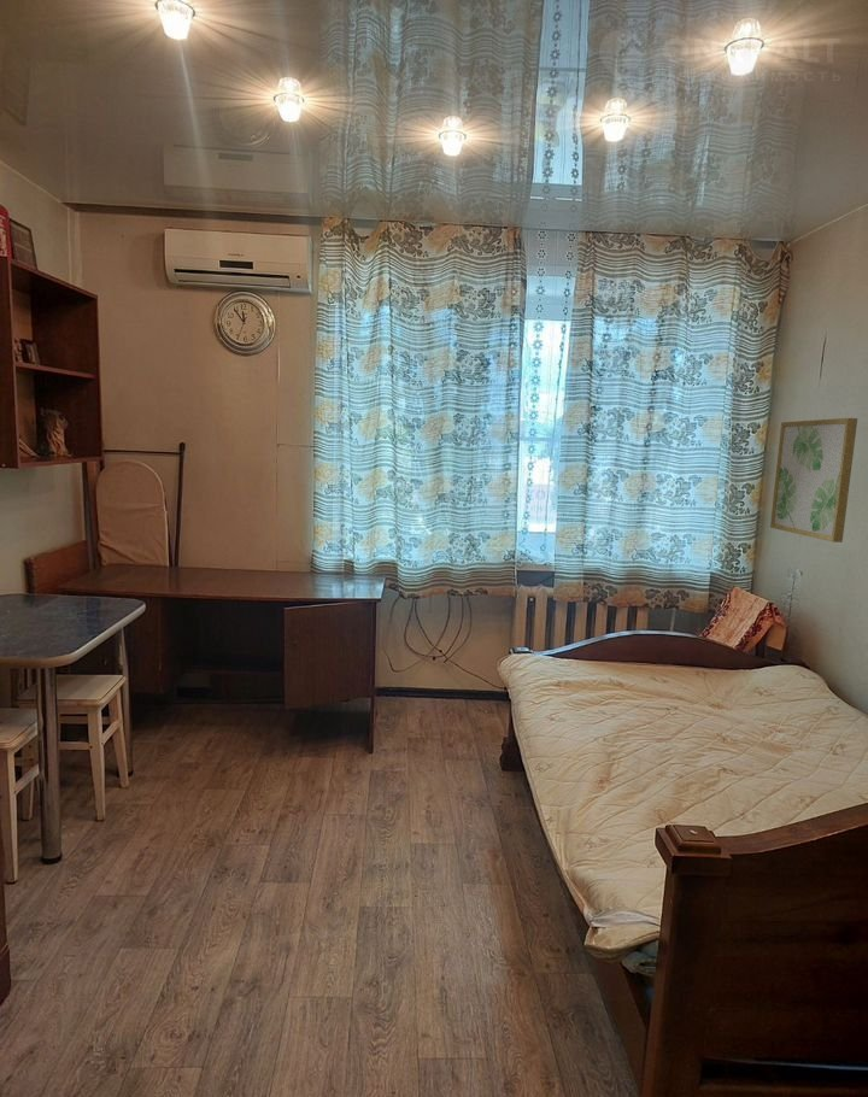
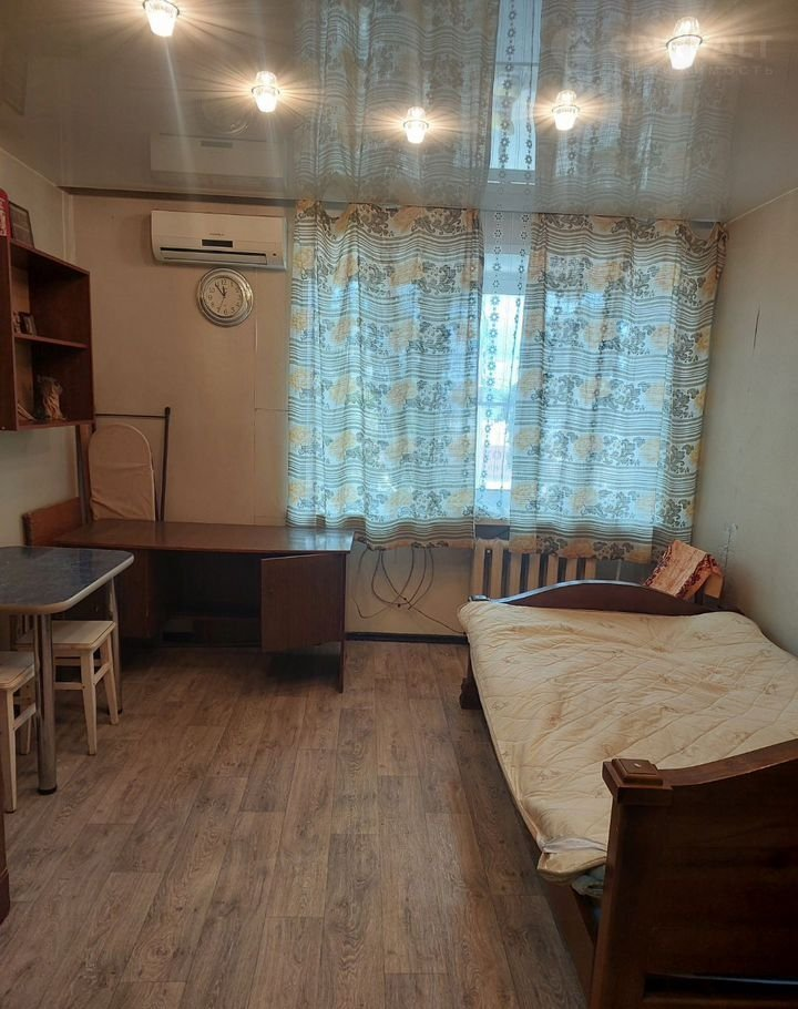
- wall art [769,417,858,544]
